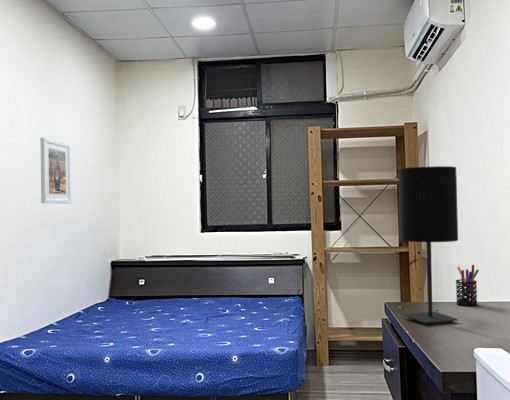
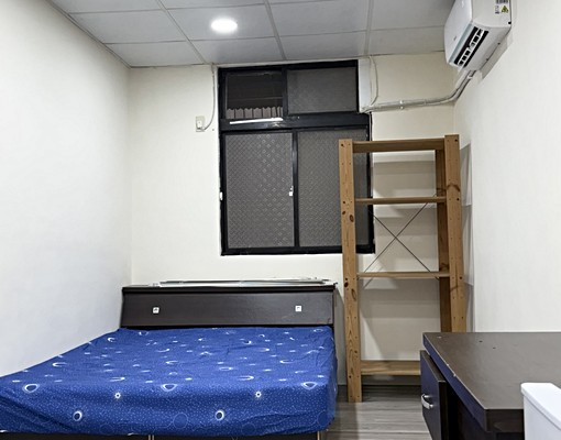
- pen holder [455,264,480,307]
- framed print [39,136,72,204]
- table lamp [397,165,459,326]
